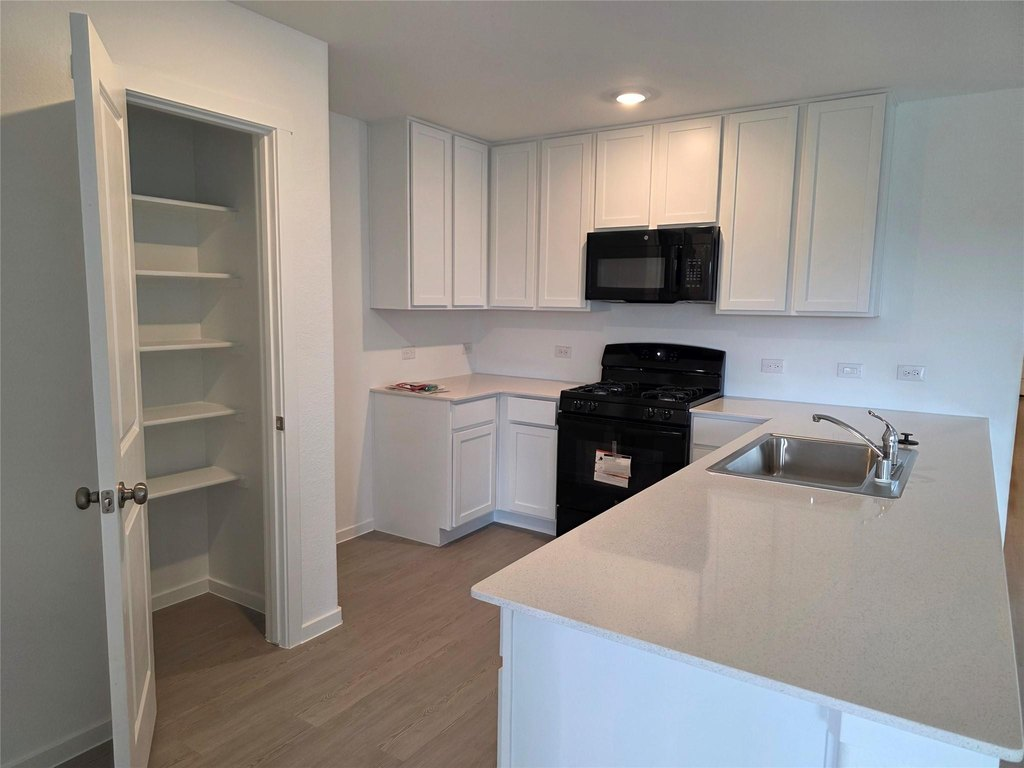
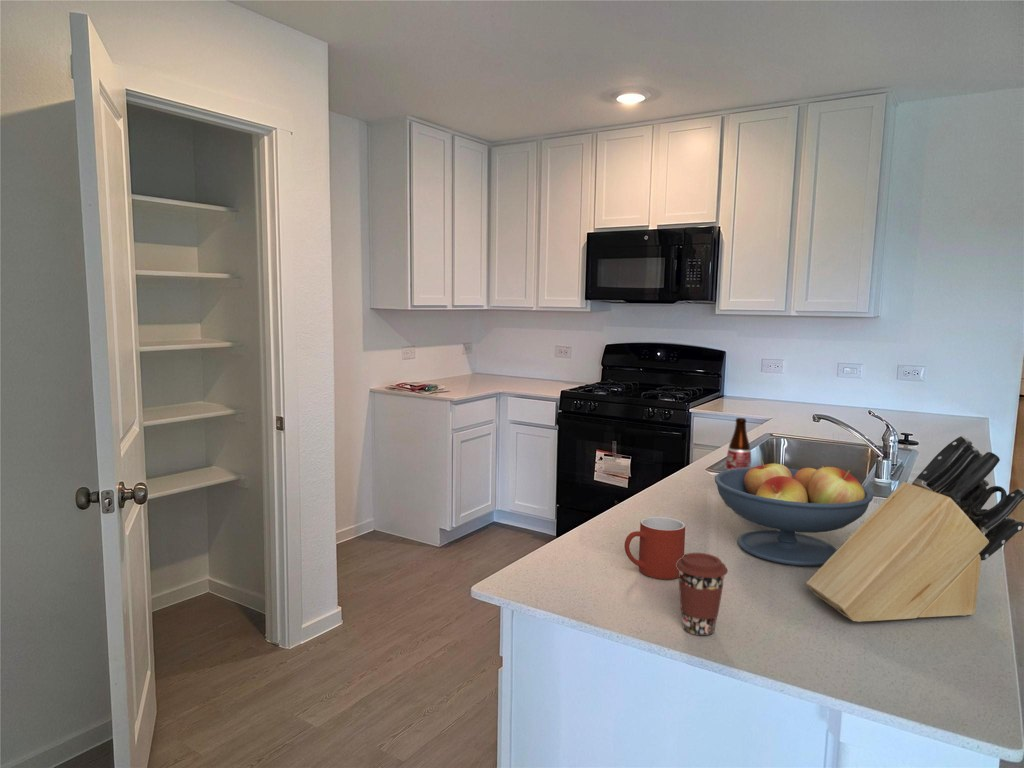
+ coffee cup [676,552,729,636]
+ bottle [724,417,752,471]
+ fruit bowl [714,459,875,567]
+ knife block [805,434,1024,623]
+ mug [624,516,686,580]
